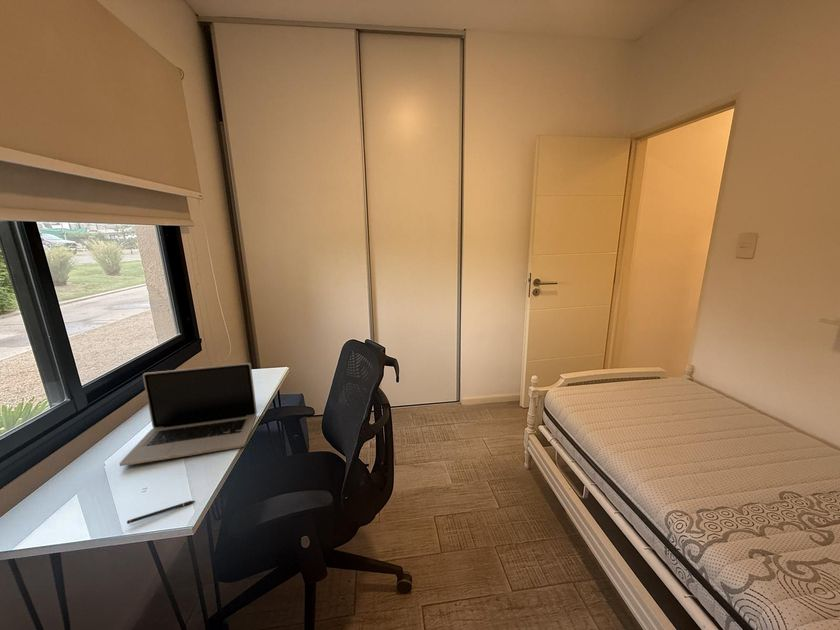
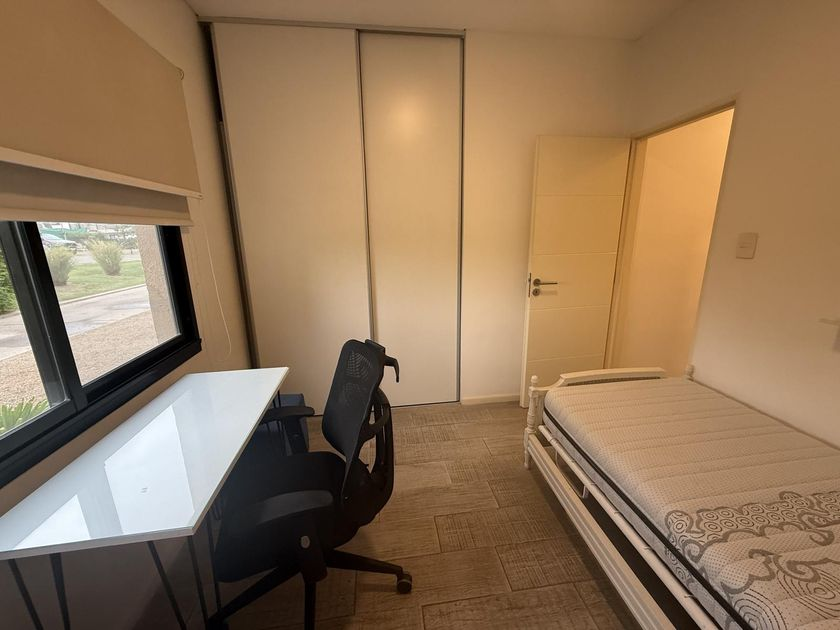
- pen [126,500,196,525]
- laptop [118,362,258,467]
